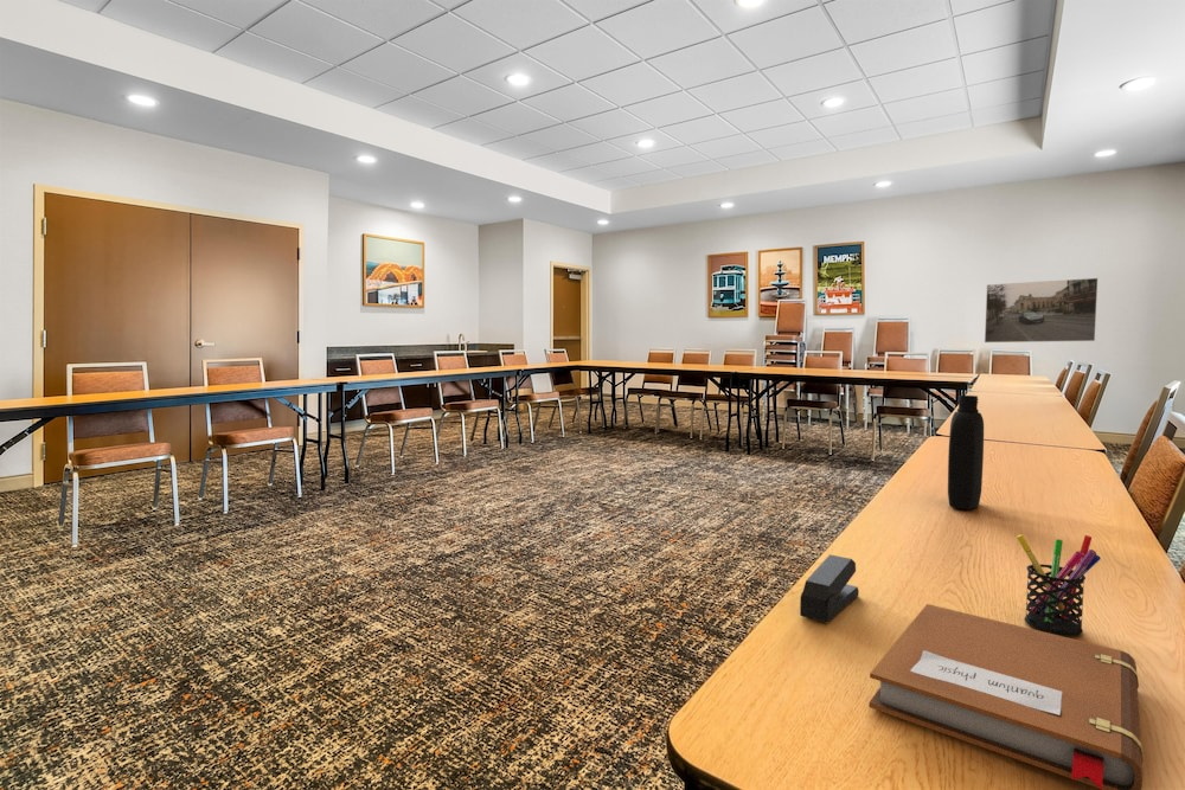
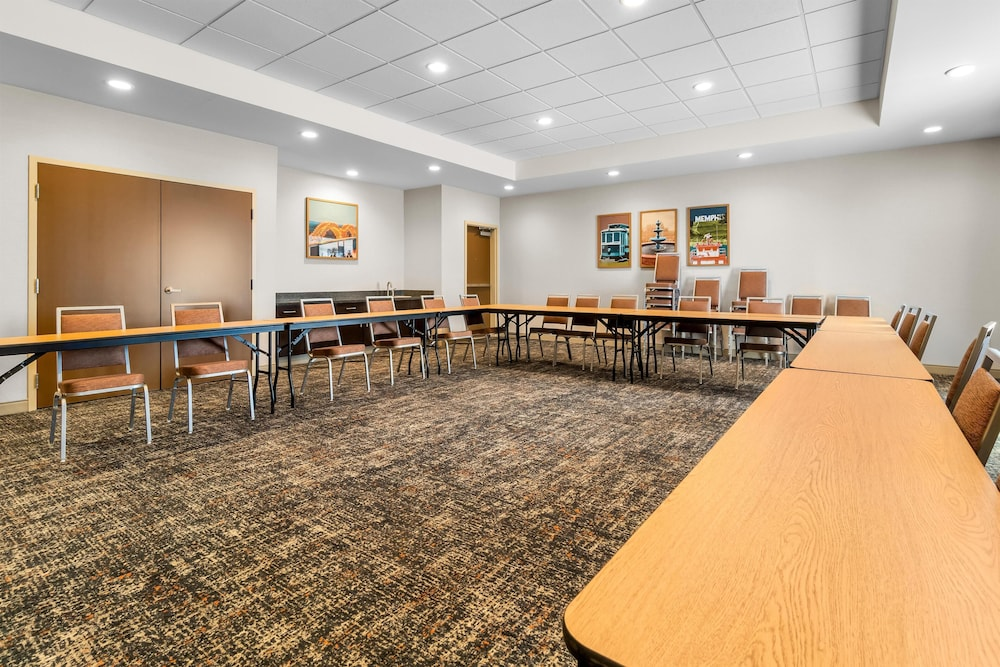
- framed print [984,277,1098,343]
- stapler [799,553,860,624]
- notebook [867,603,1145,790]
- bottle [947,394,985,510]
- pen holder [1016,534,1102,637]
